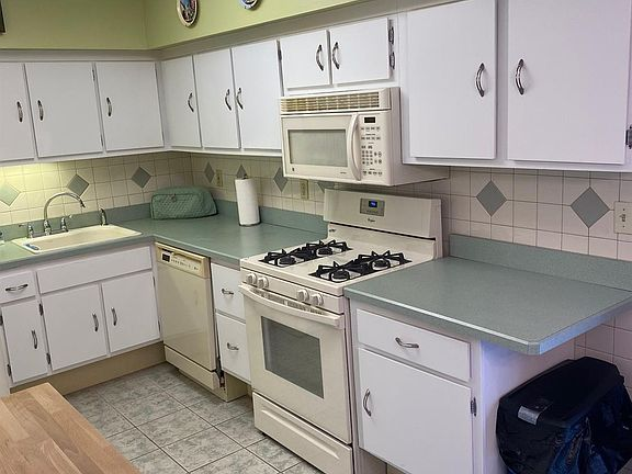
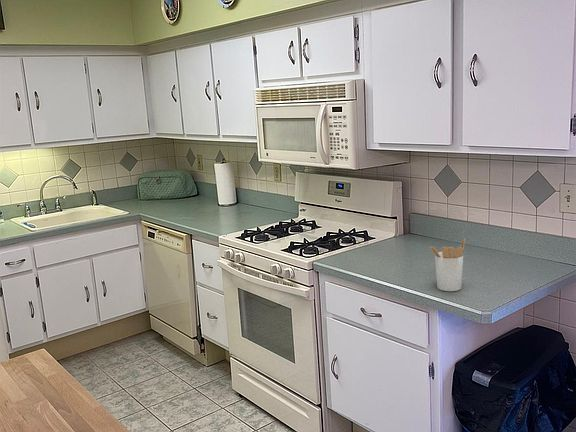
+ utensil holder [429,238,466,292]
